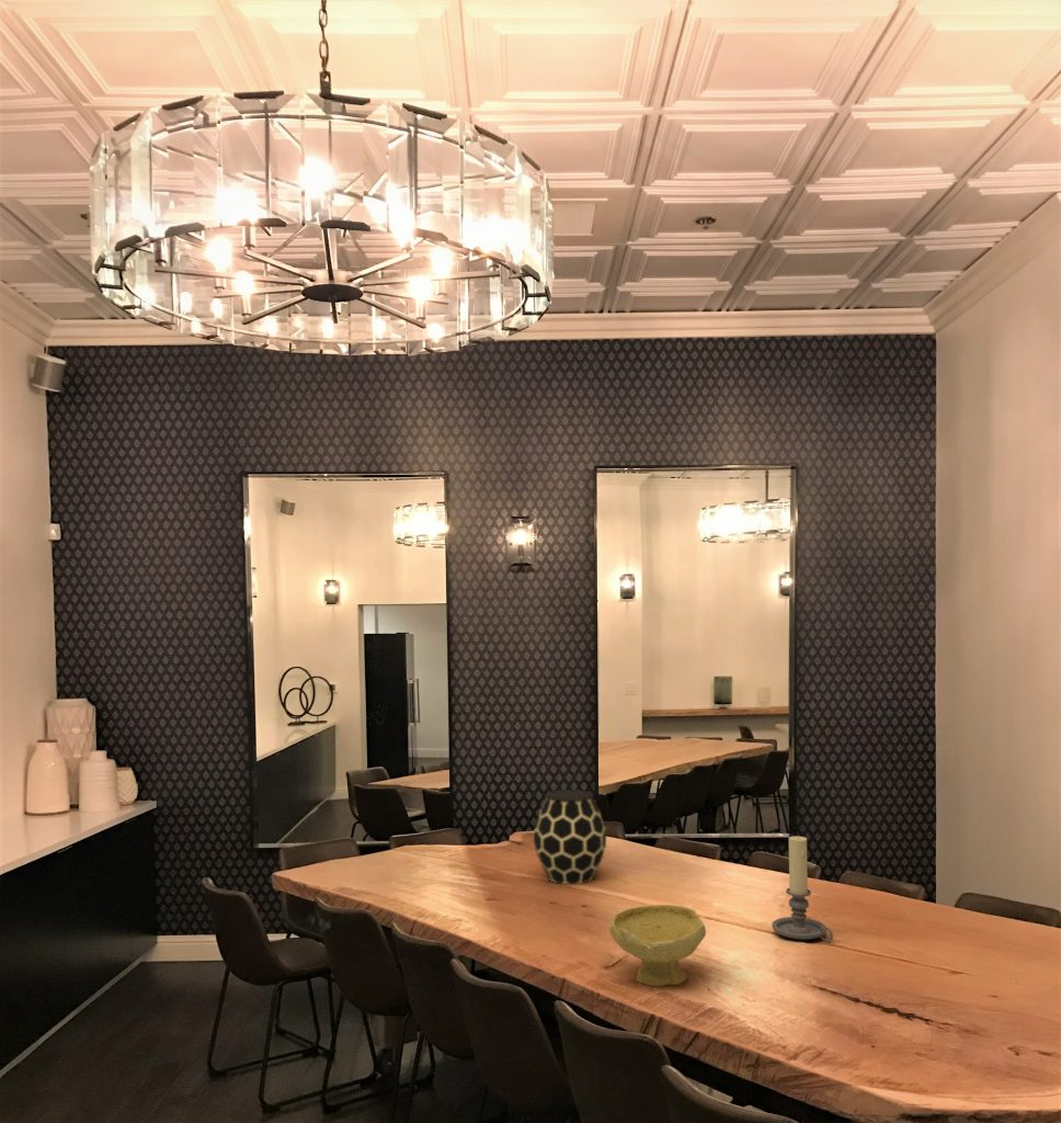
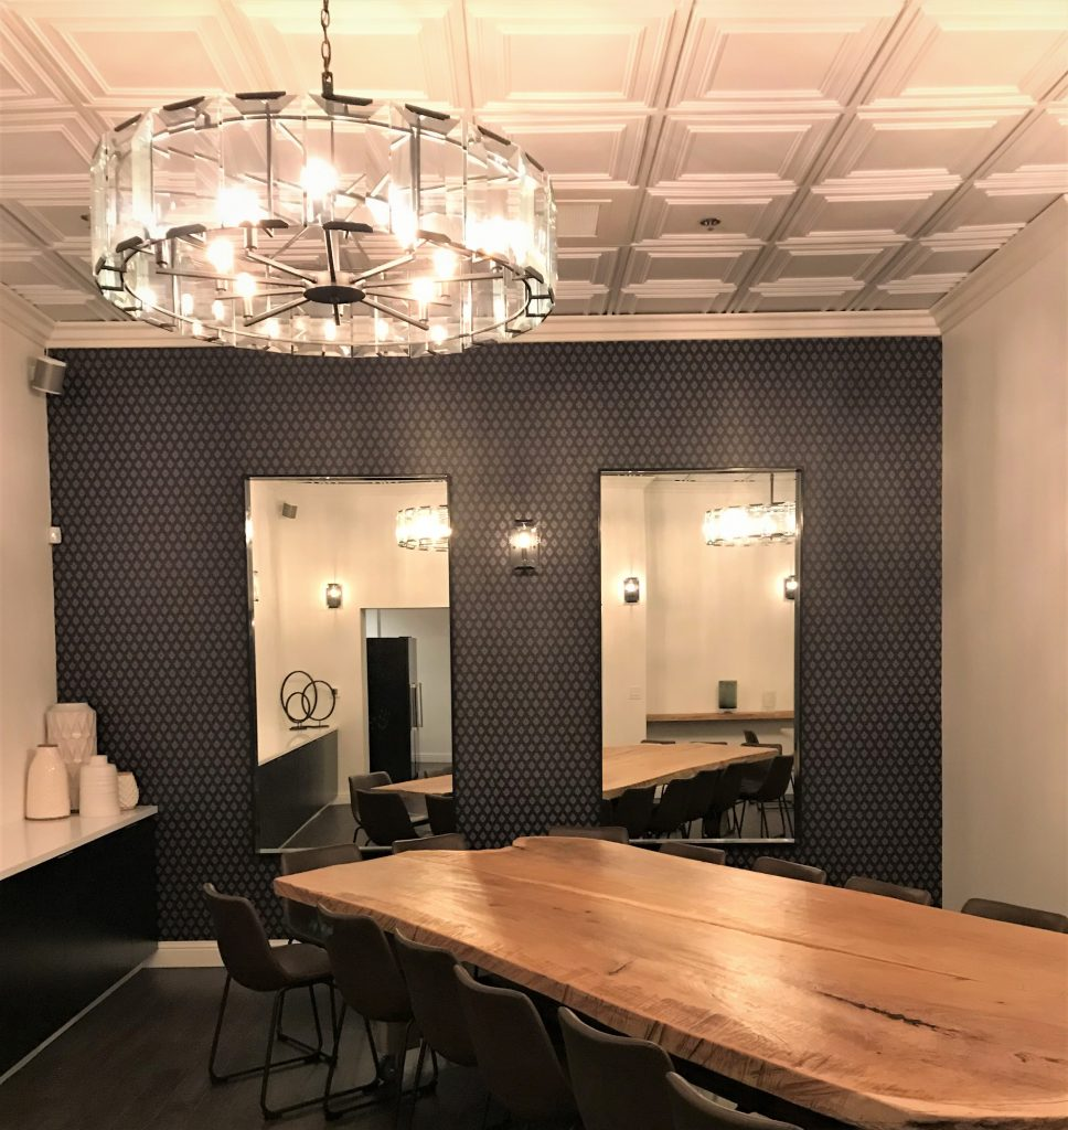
- candle holder [771,835,834,943]
- vase [533,789,607,885]
- bowl [608,904,707,987]
